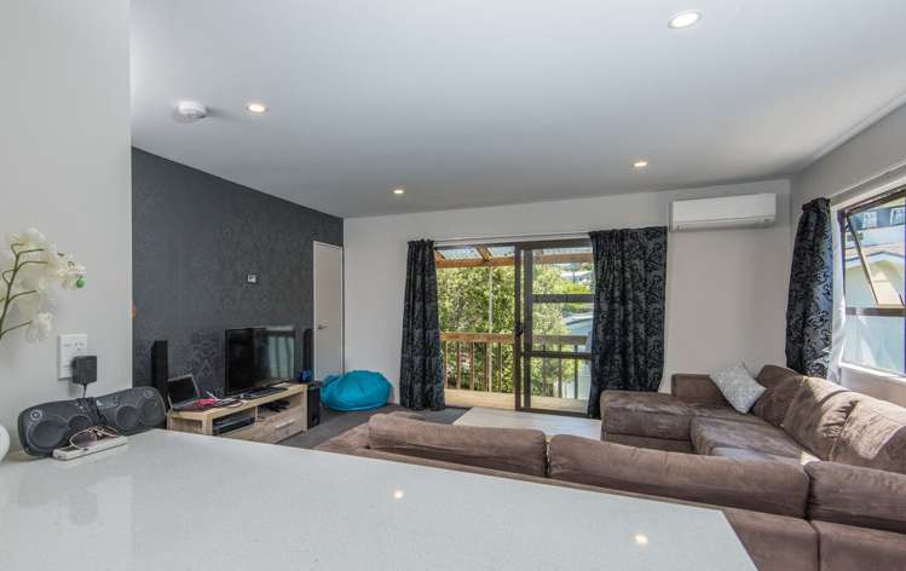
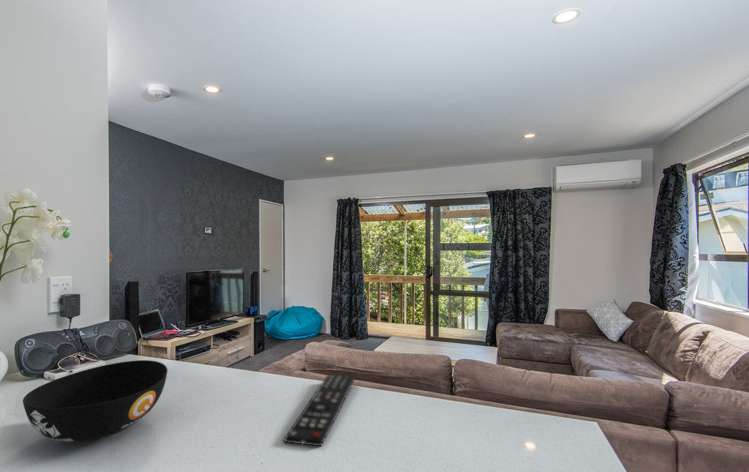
+ bowl [22,359,168,444]
+ remote control [283,373,355,447]
